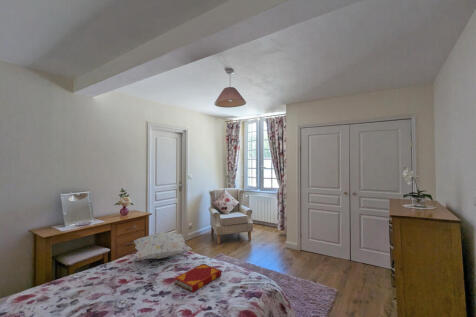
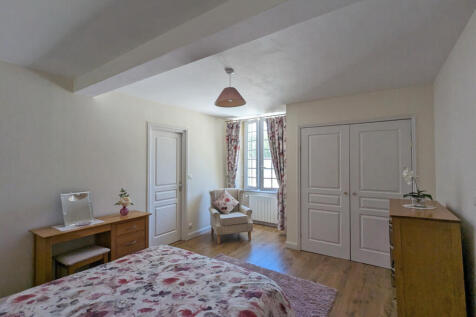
- hardback book [173,263,222,294]
- decorative pillow [131,231,193,261]
